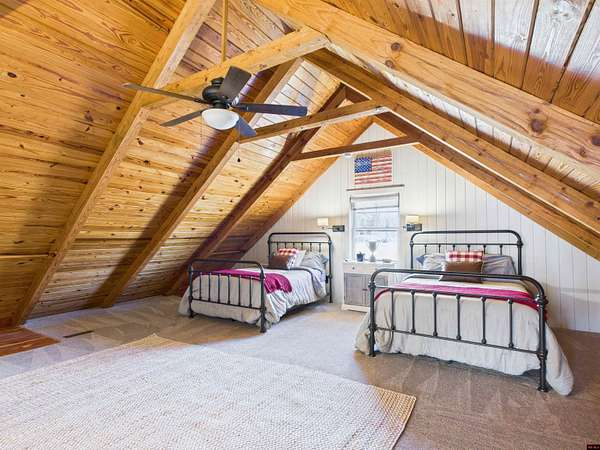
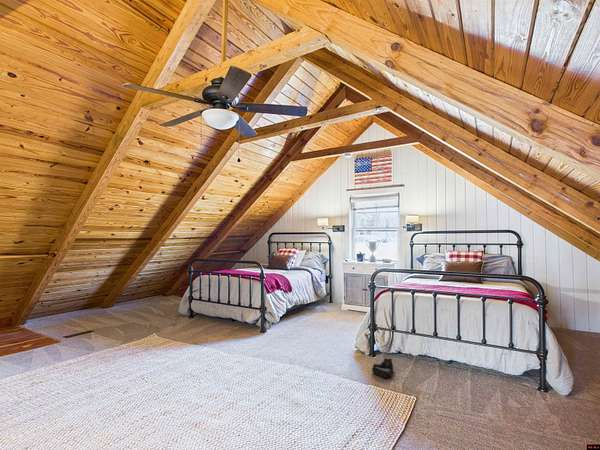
+ boots [371,357,396,379]
